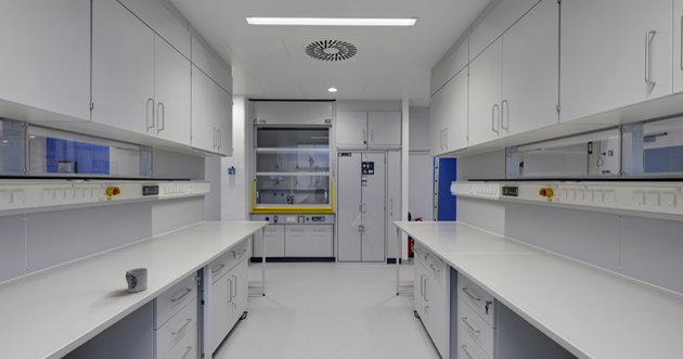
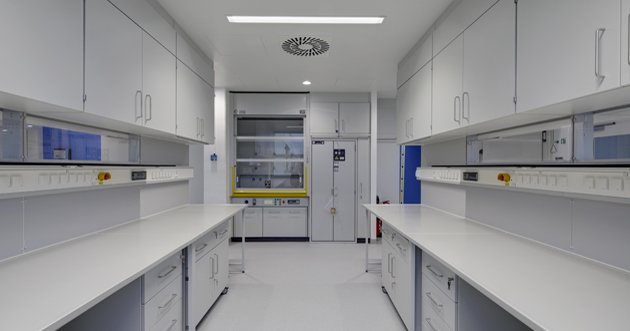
- cup [125,267,149,293]
